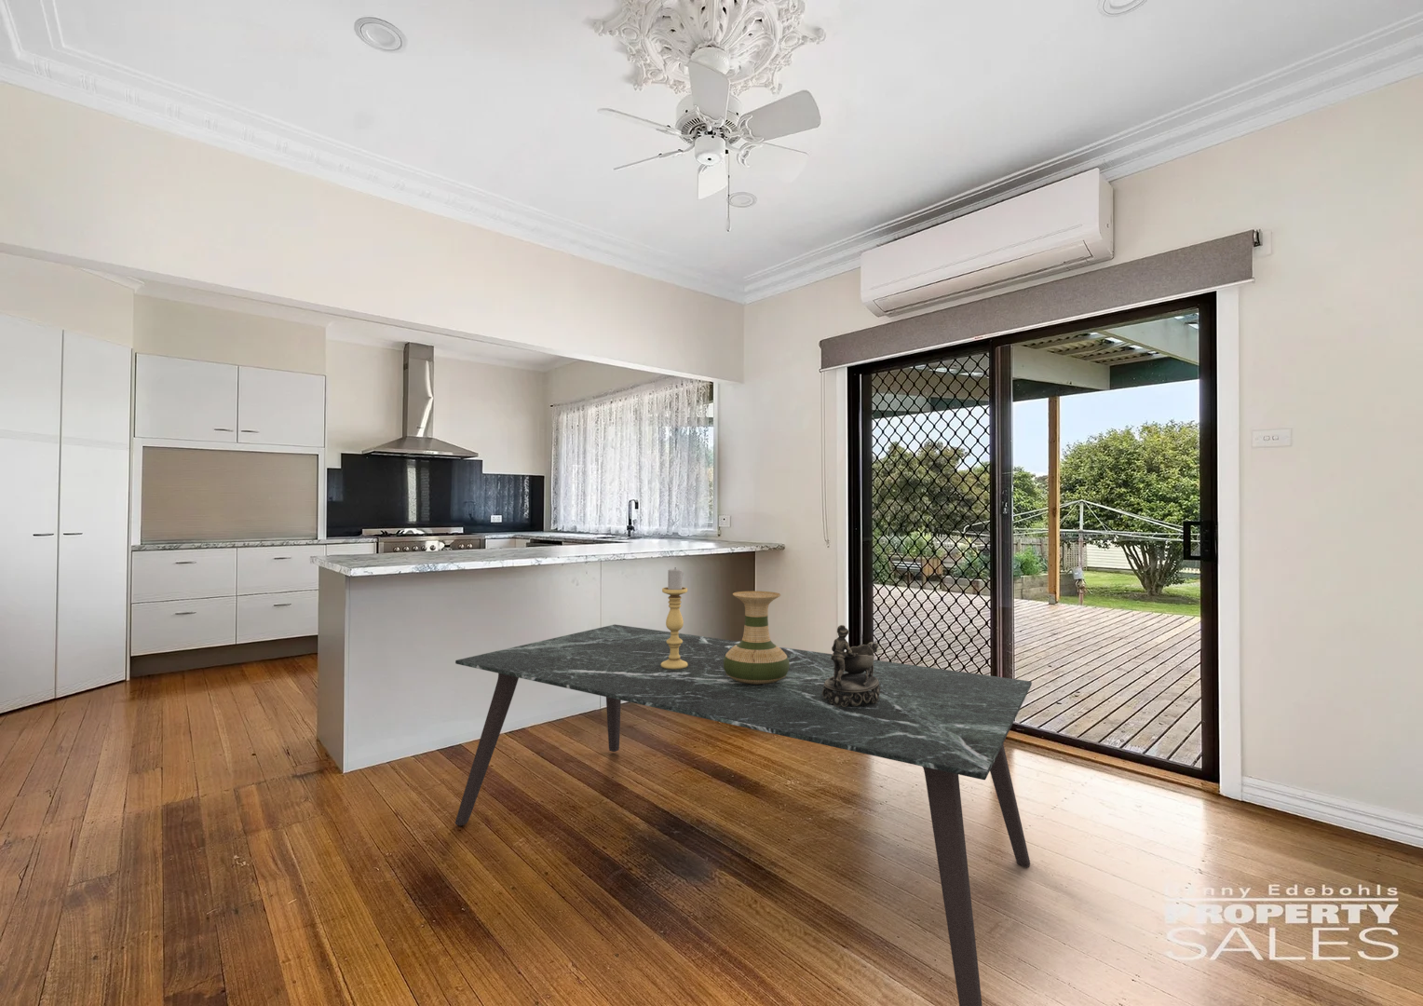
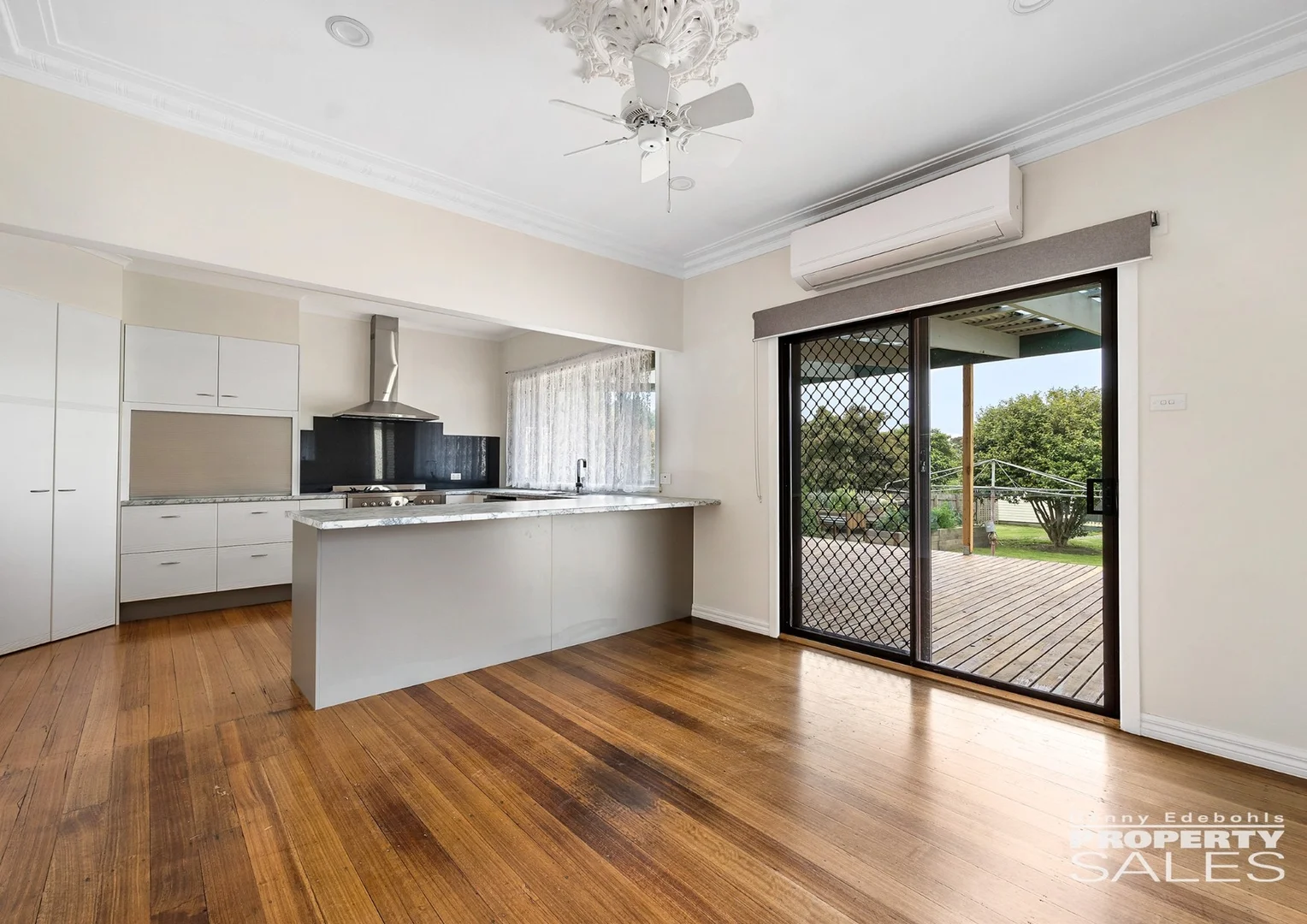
- vase [724,590,789,685]
- dining table [454,623,1033,1006]
- decorative bowl [822,624,880,707]
- candle holder [661,566,688,668]
